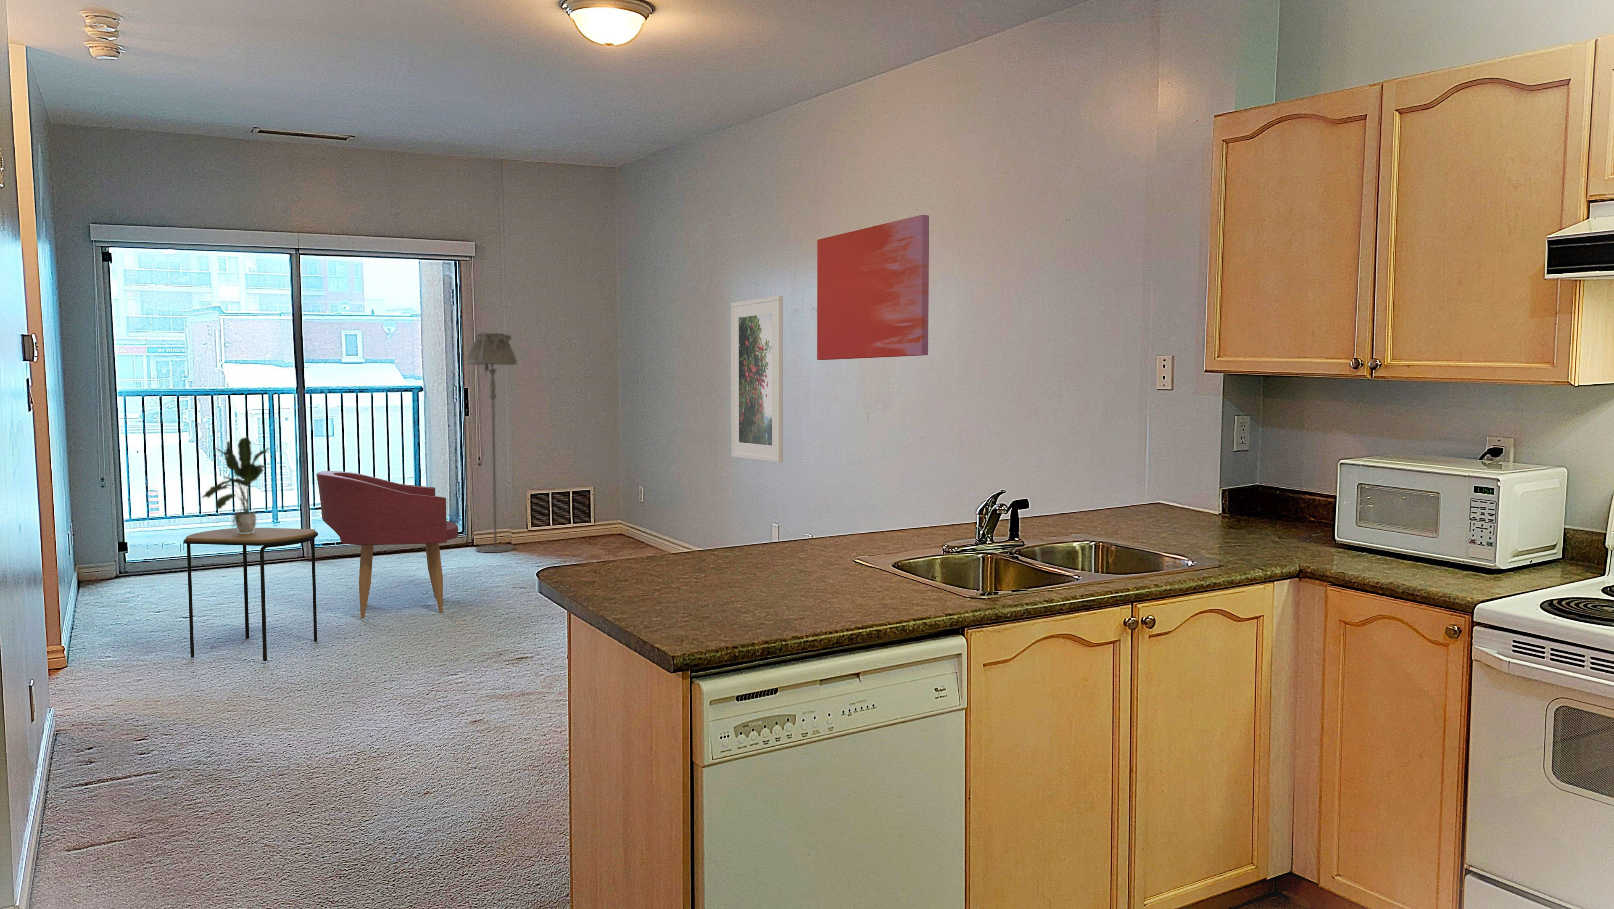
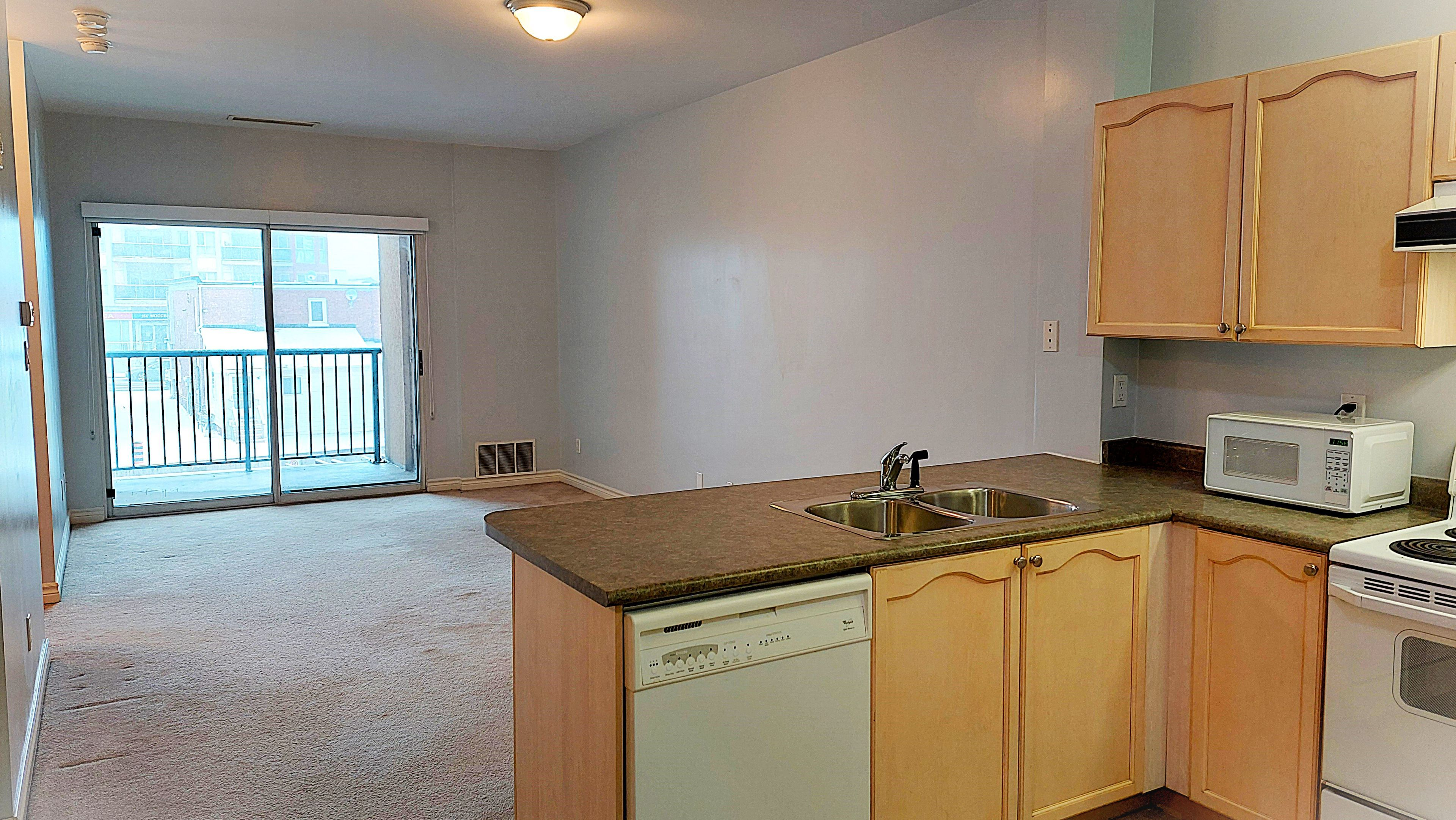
- side table [183,528,318,662]
- potted plant [202,437,272,533]
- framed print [731,295,783,463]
- floor lamp [466,333,518,553]
- armchair [316,470,459,619]
- wall art [817,214,930,360]
